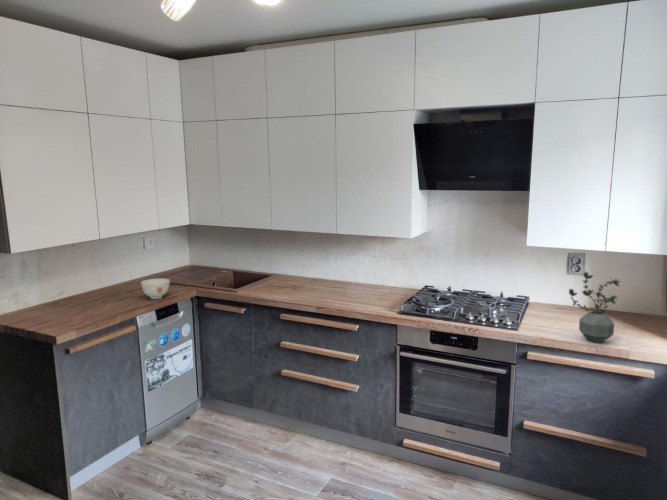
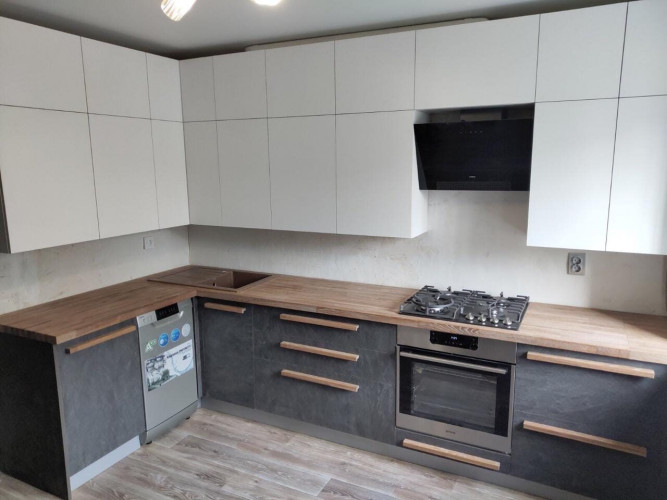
- potted plant [568,270,621,344]
- bowl [140,278,171,300]
